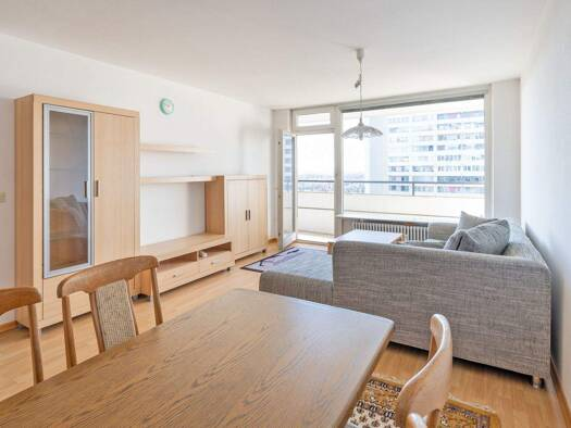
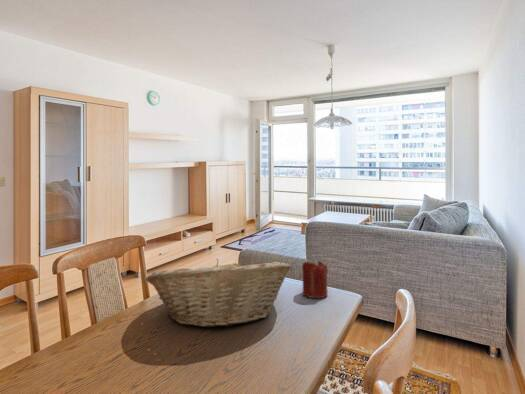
+ candle [301,257,329,299]
+ fruit basket [145,258,292,328]
